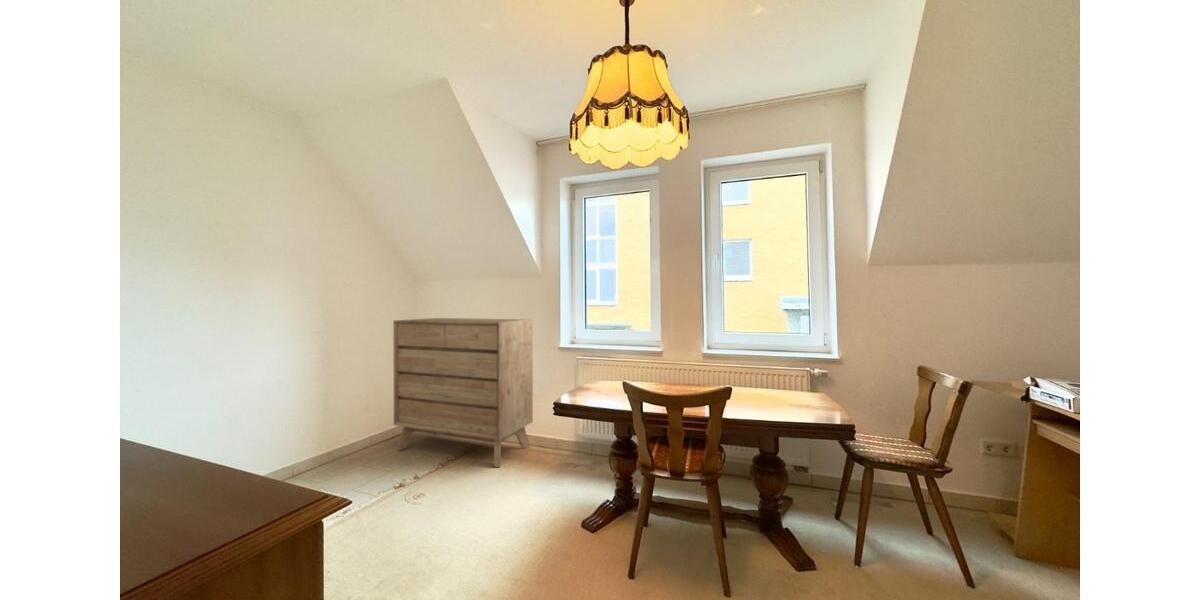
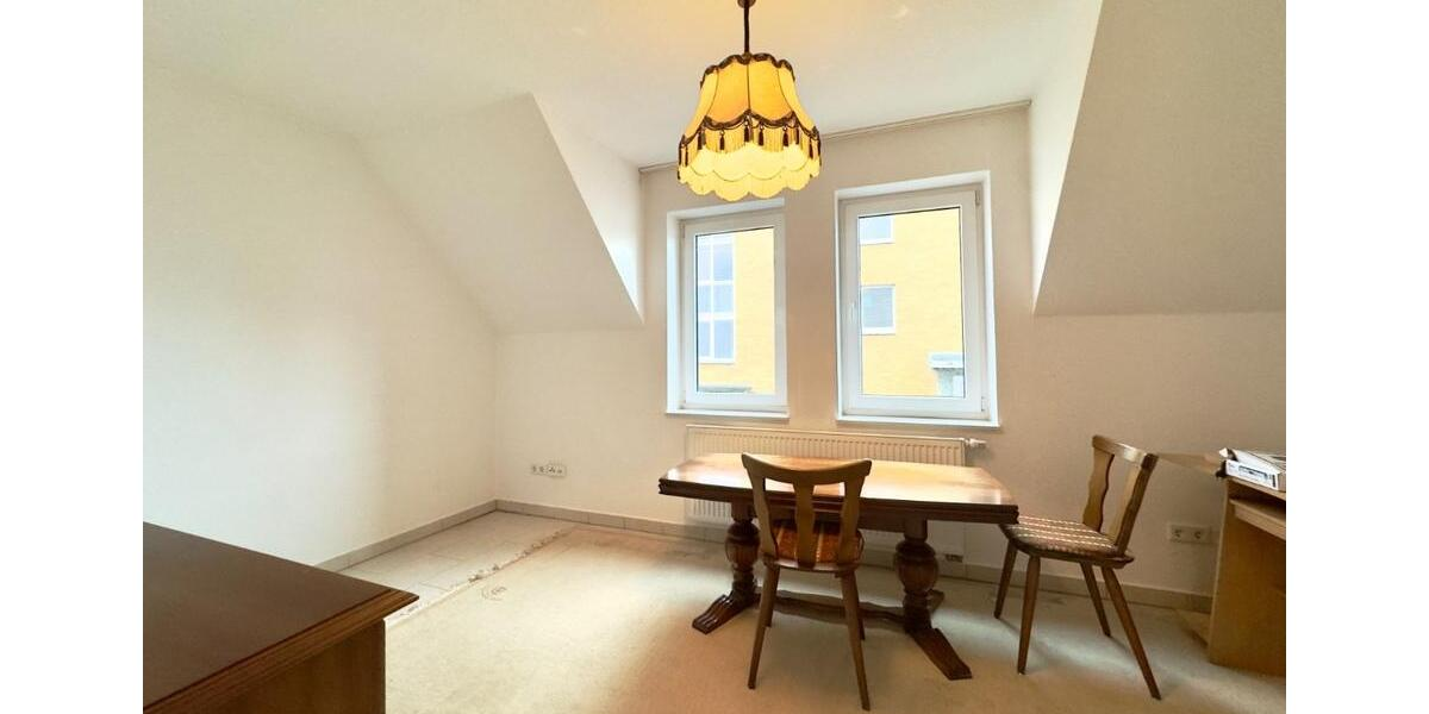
- dresser [392,317,534,468]
